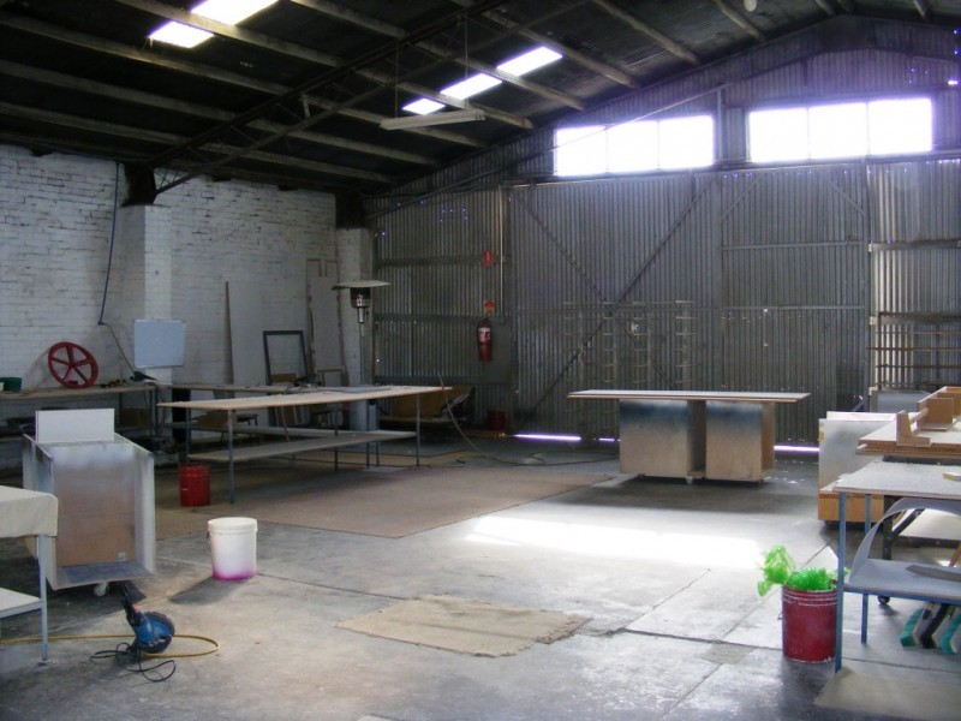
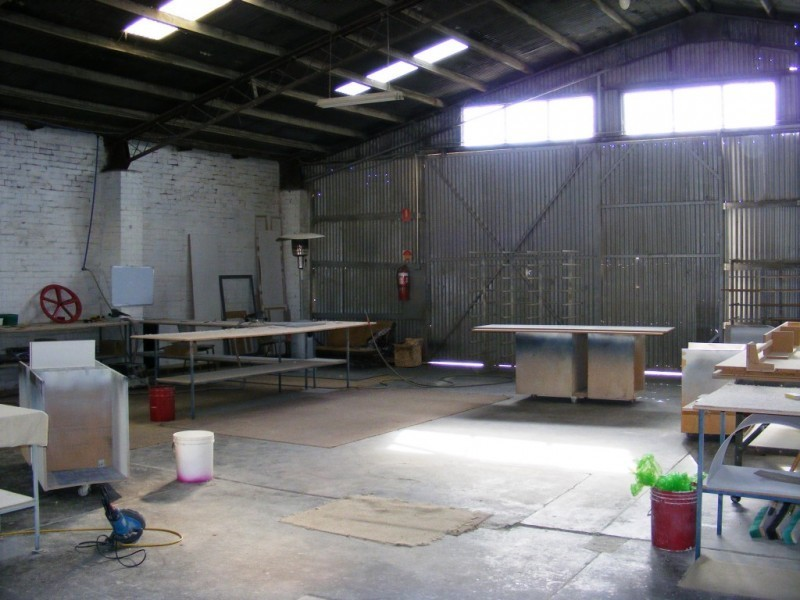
+ cardboard box [392,337,425,368]
